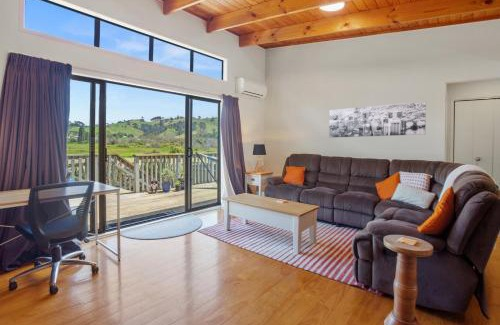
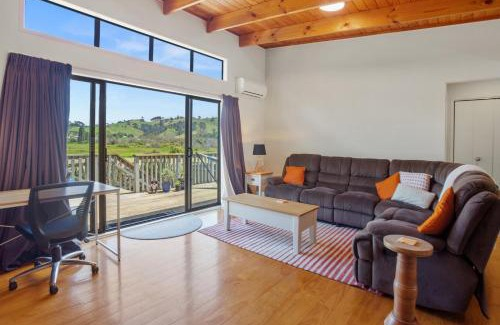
- wall art [328,100,427,139]
